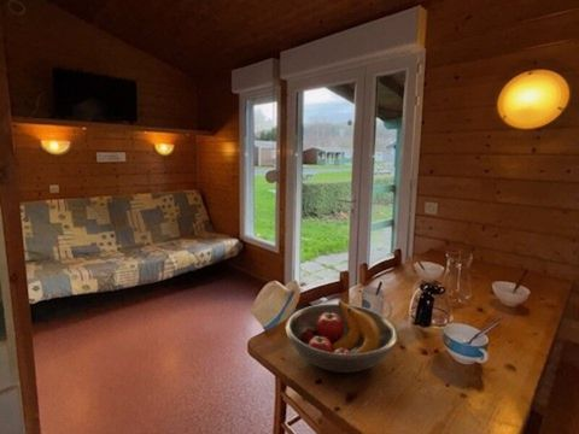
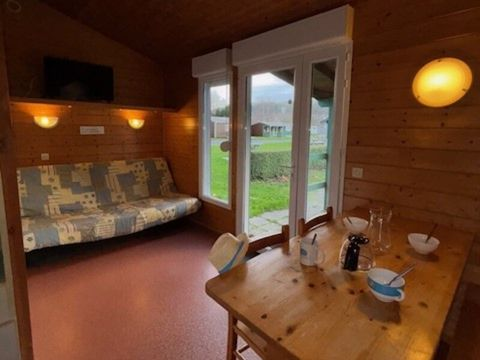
- fruit bowl [283,300,399,374]
